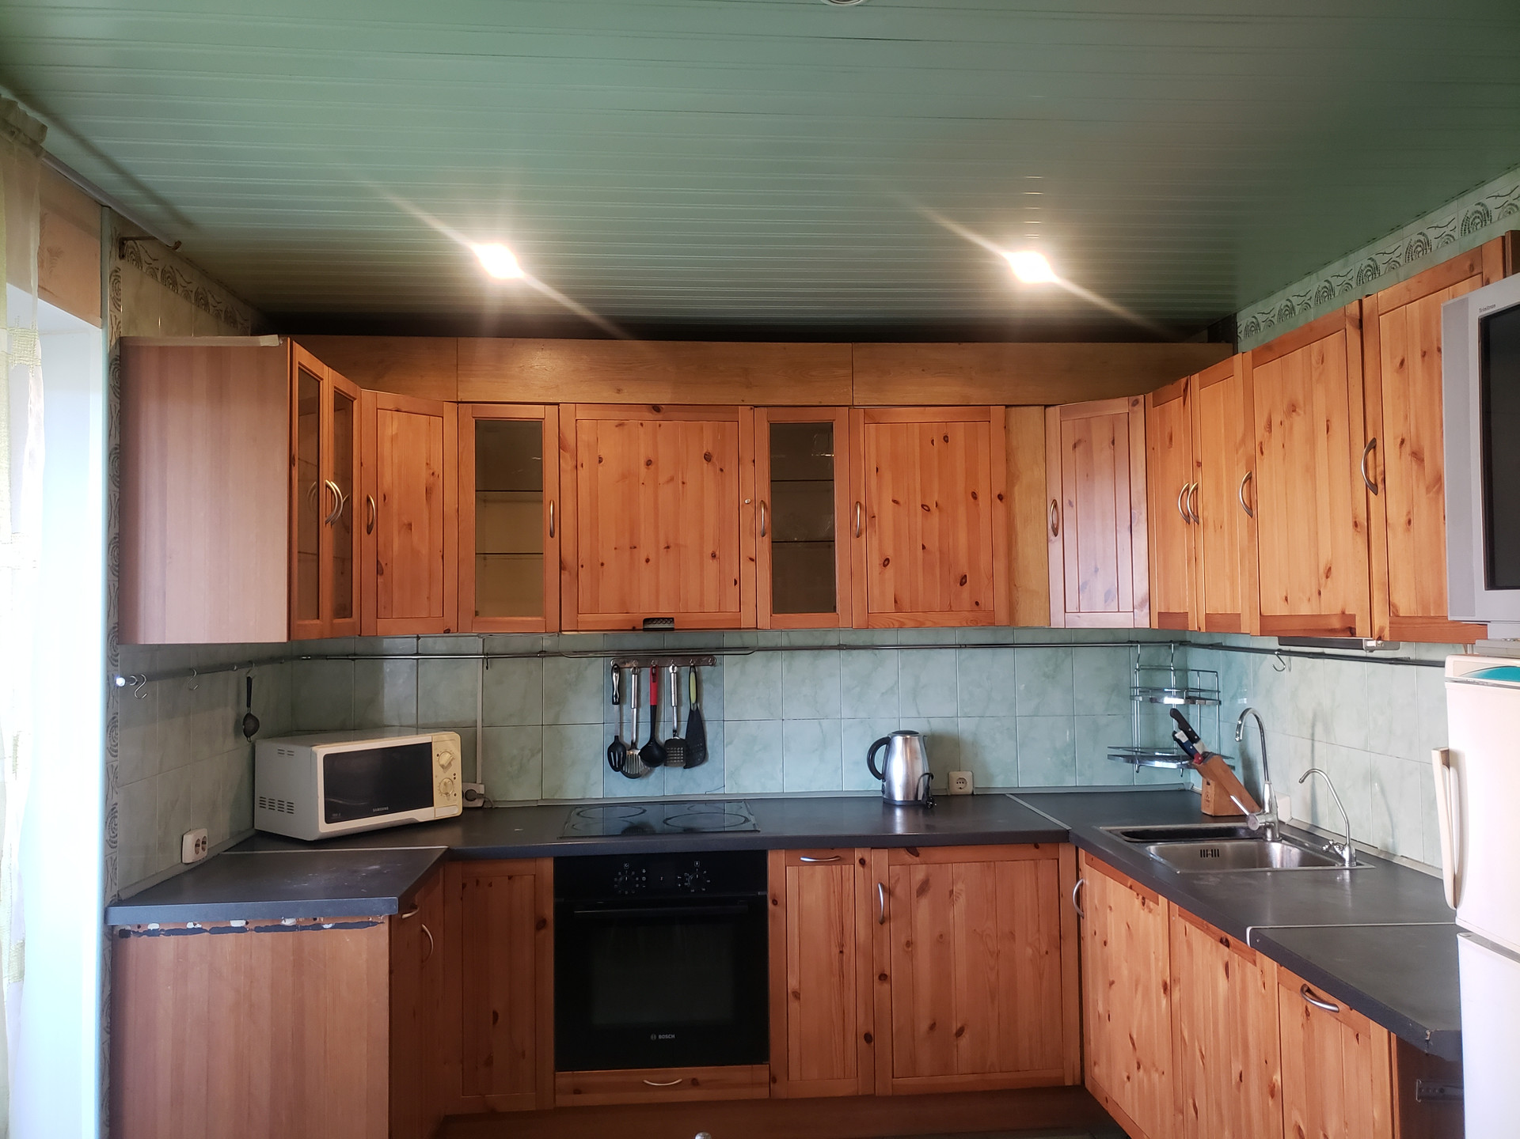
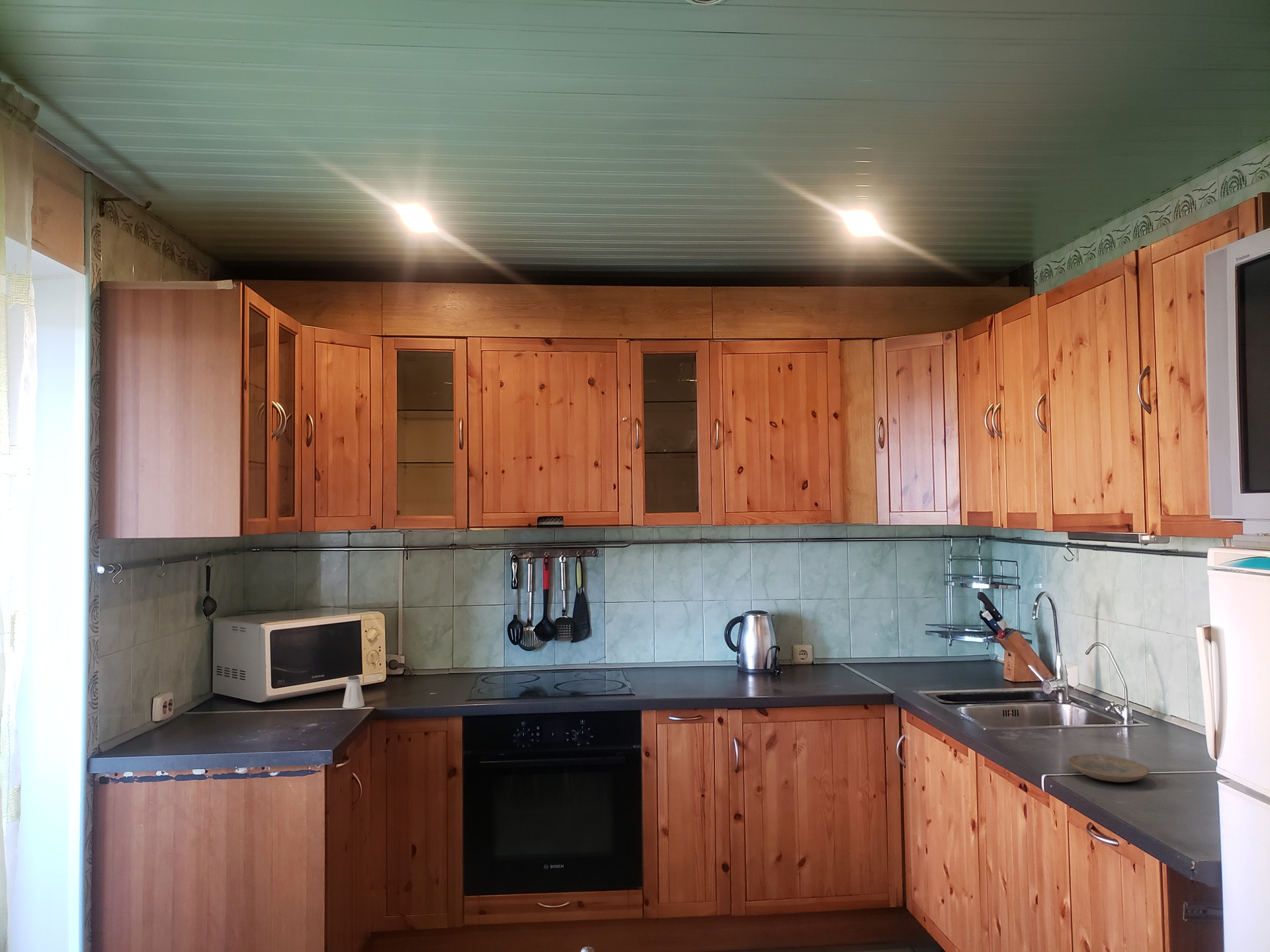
+ plate [1068,754,1150,783]
+ saltshaker [342,675,365,709]
